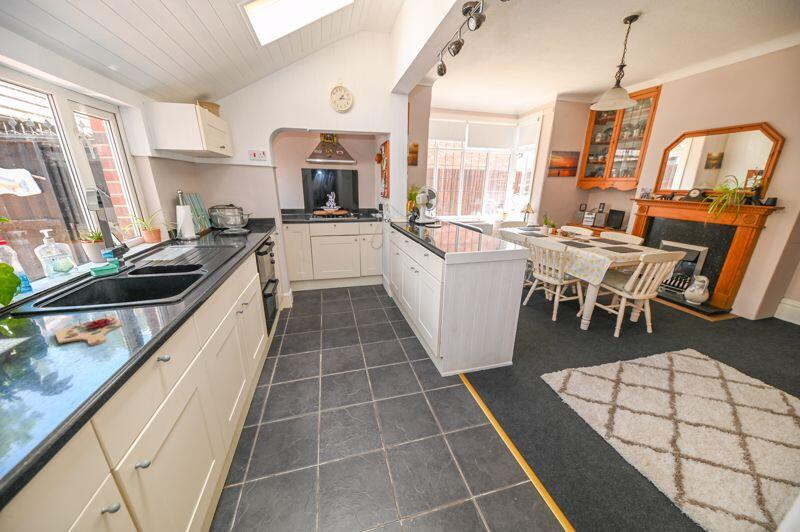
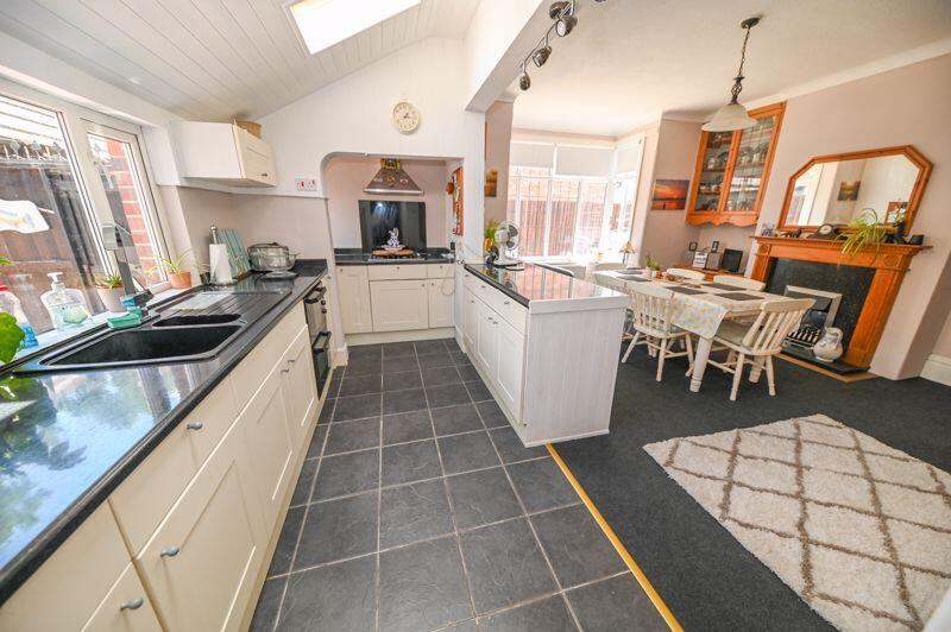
- cutting board [53,313,123,346]
